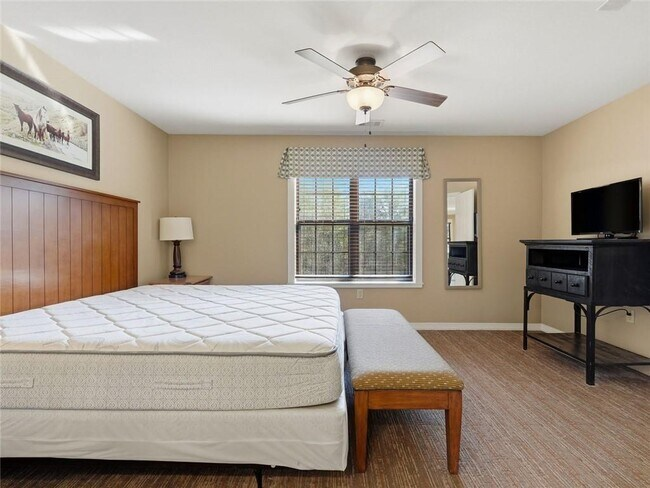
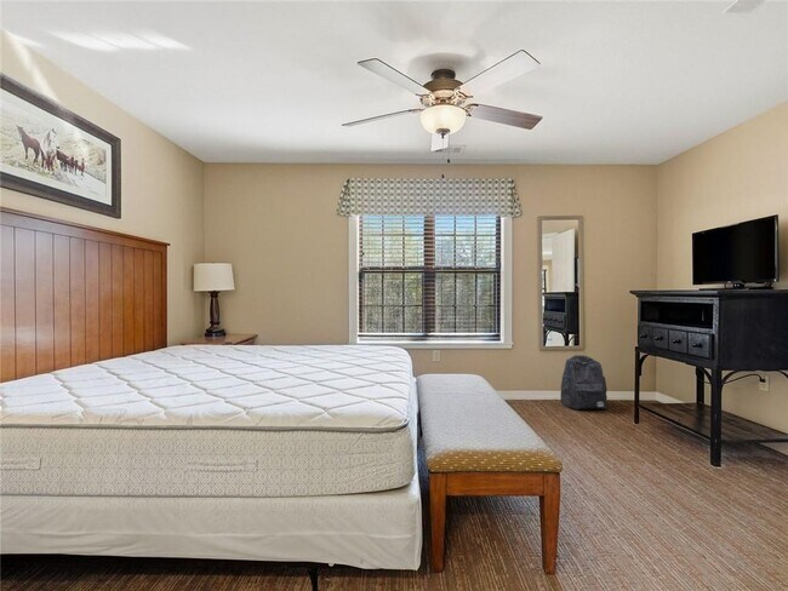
+ backpack [560,354,609,411]
